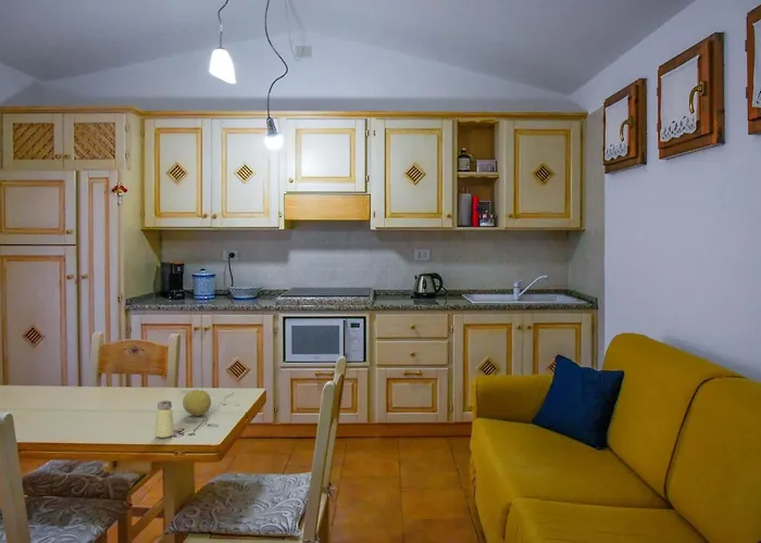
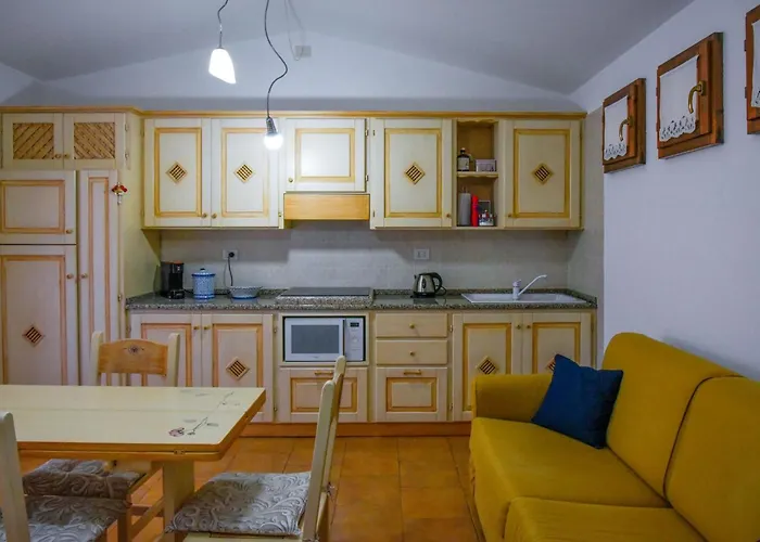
- apple [182,389,212,417]
- saltshaker [154,400,175,439]
